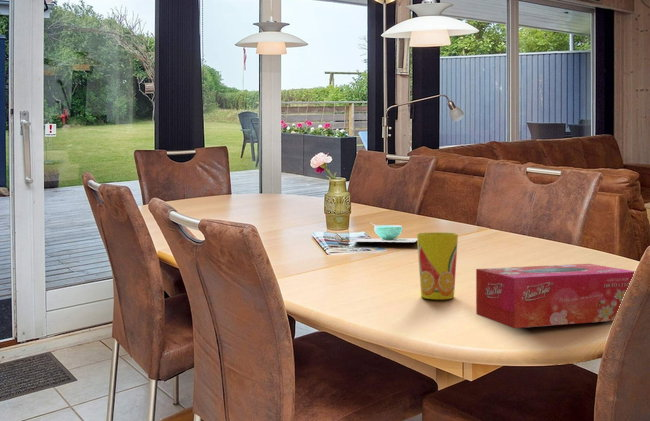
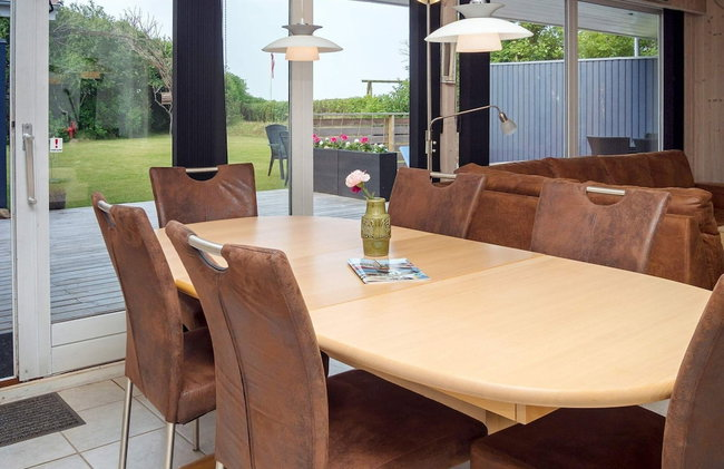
- soup bowl [352,222,417,243]
- tissue box [475,263,636,329]
- cup [416,231,459,300]
